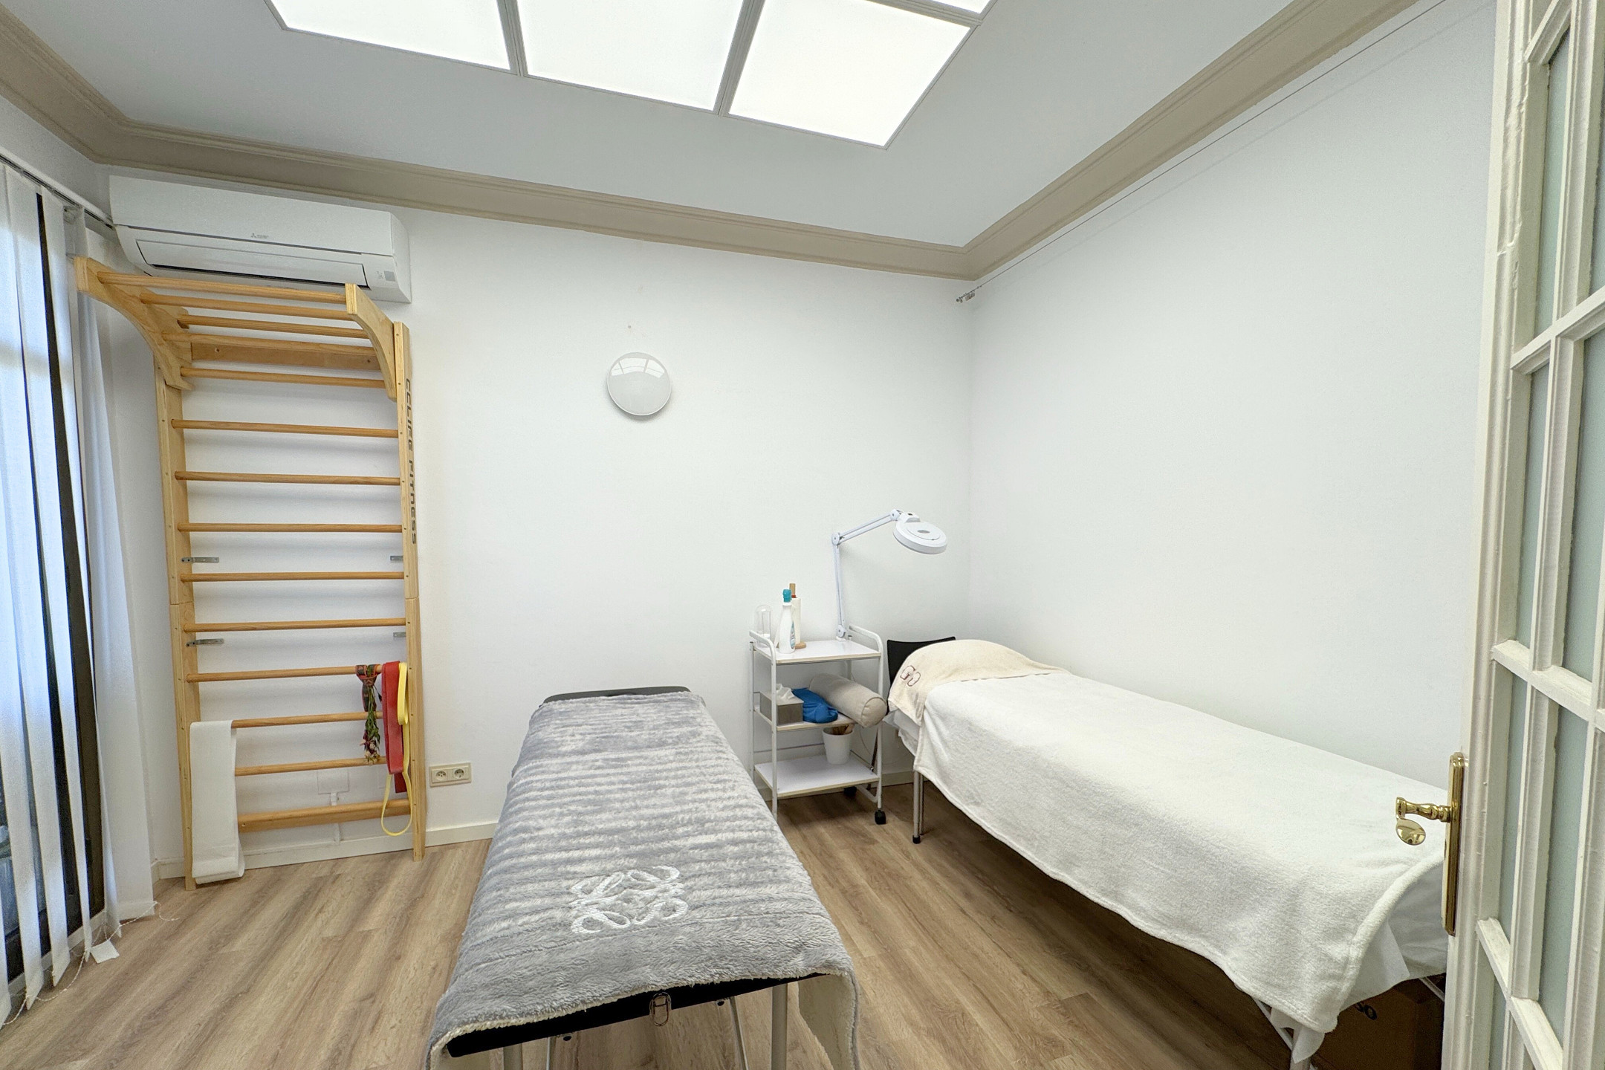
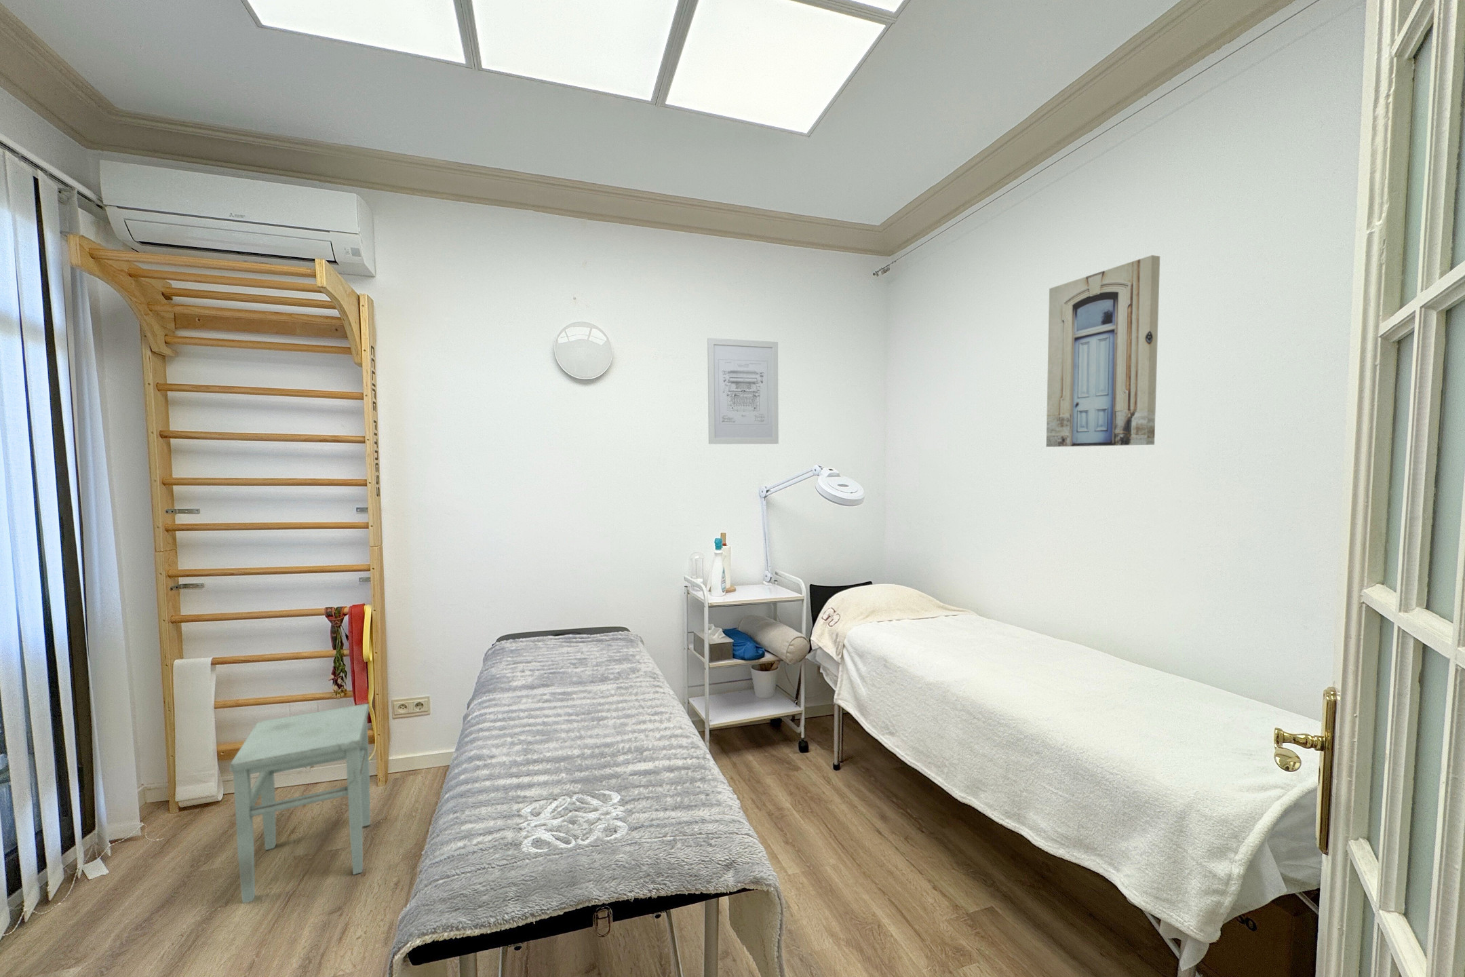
+ wall art [1045,254,1161,448]
+ wall art [706,337,779,445]
+ stool [229,703,371,904]
